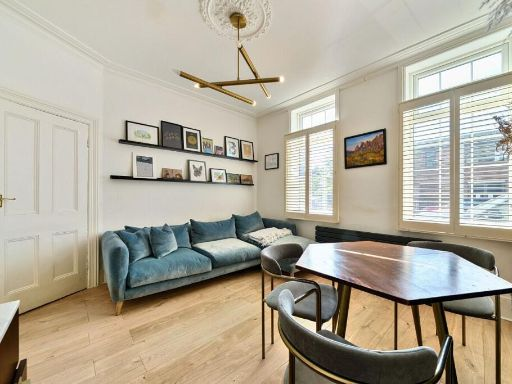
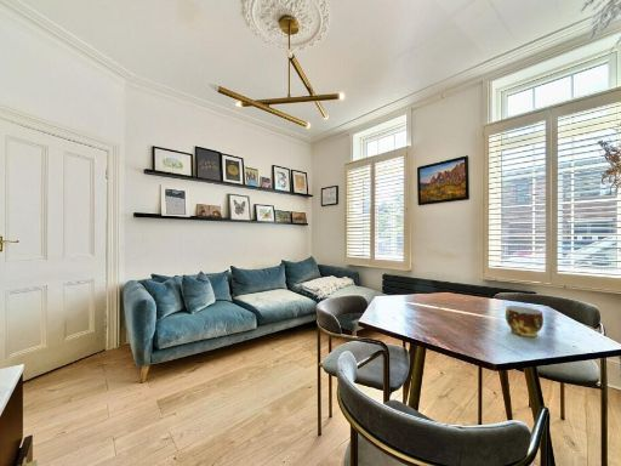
+ cup [505,305,545,337]
